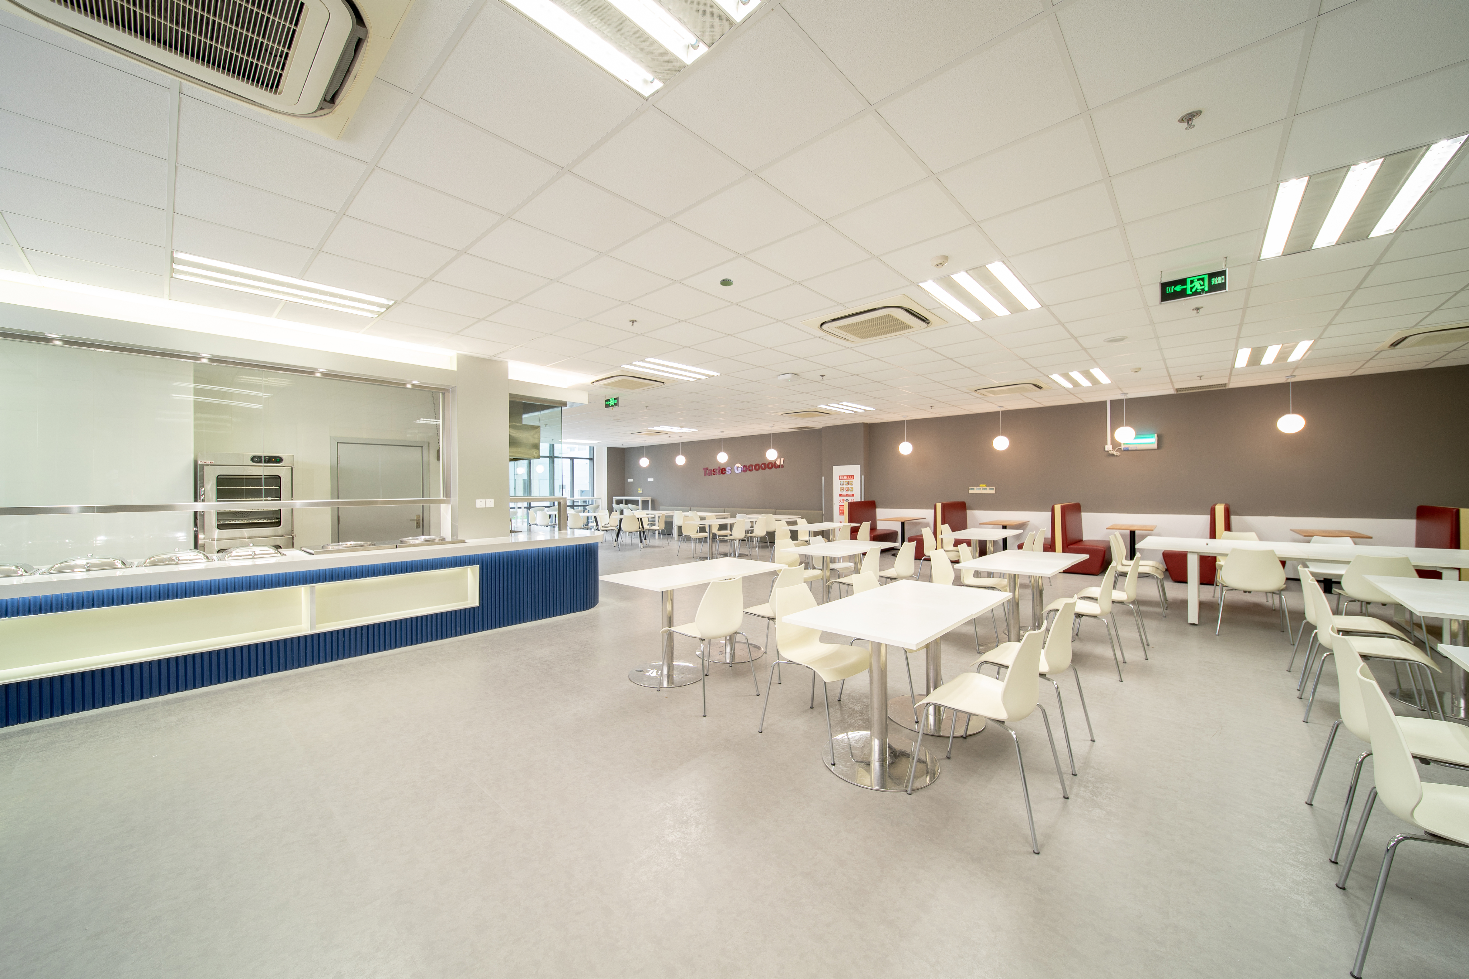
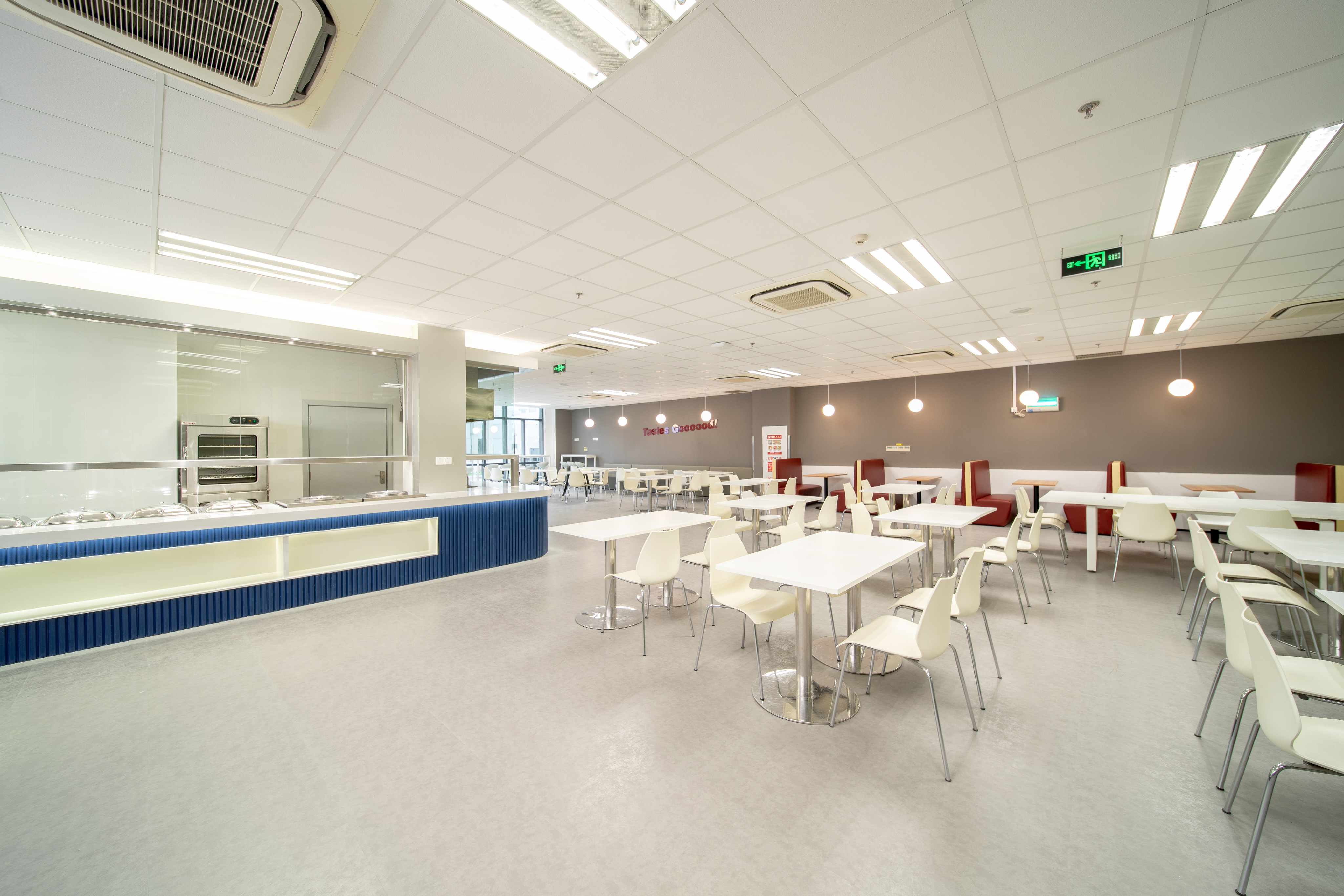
- smoke detector [720,278,733,286]
